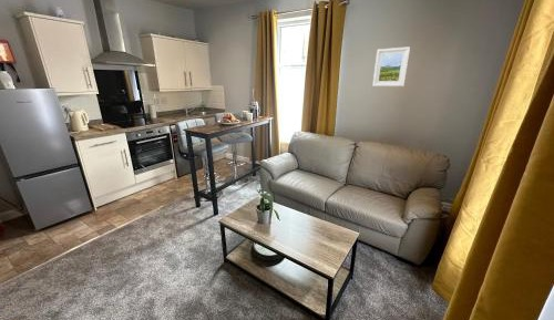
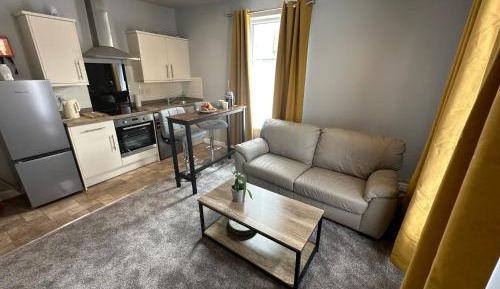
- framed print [372,45,411,87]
